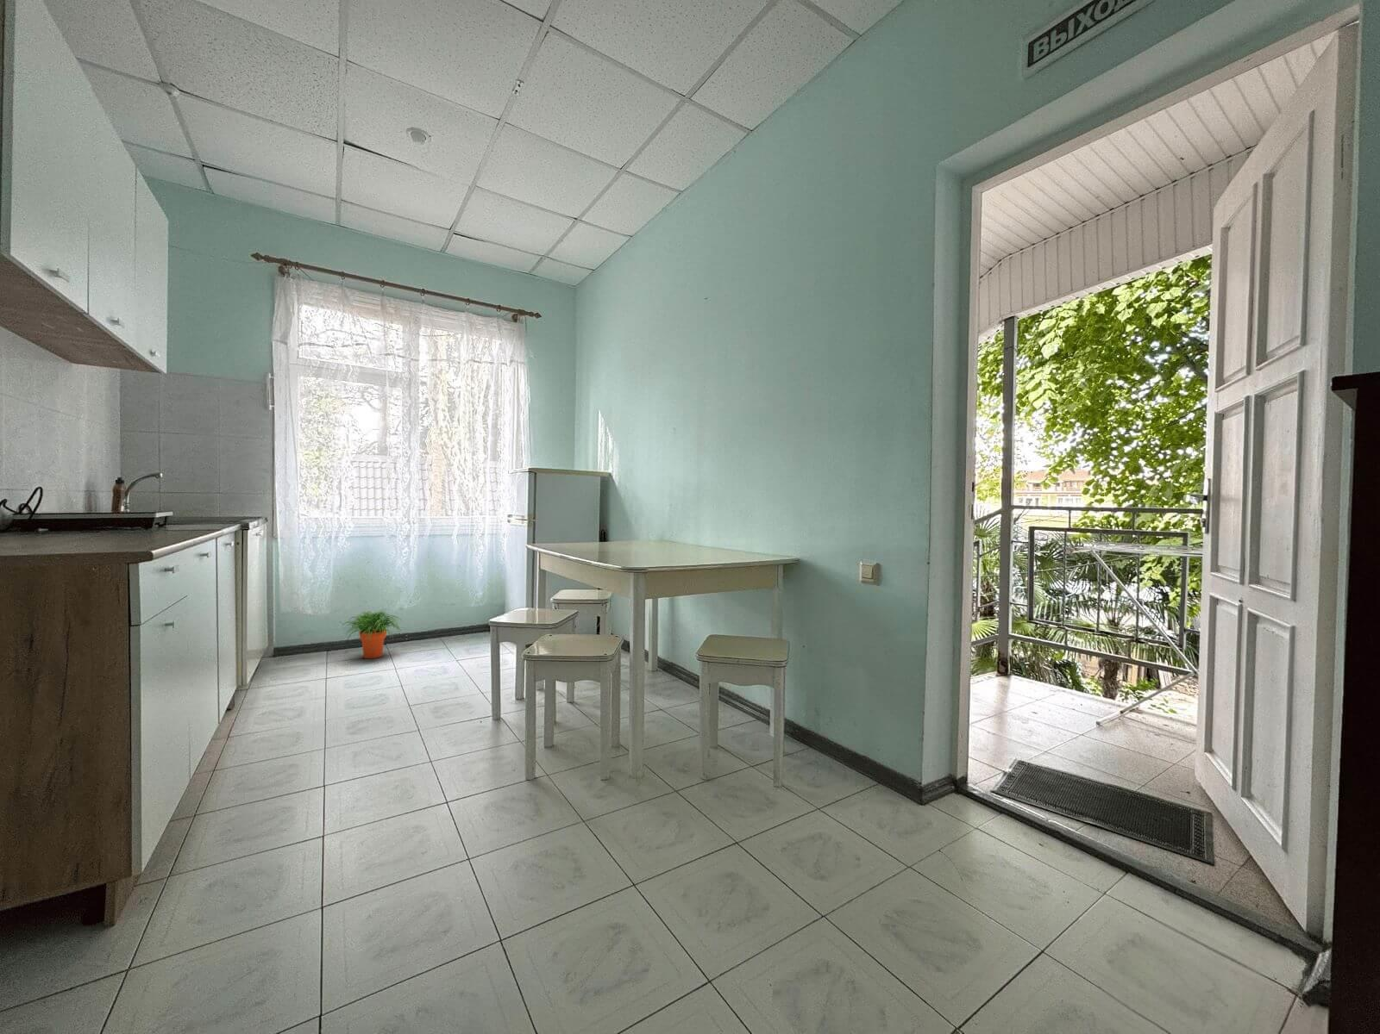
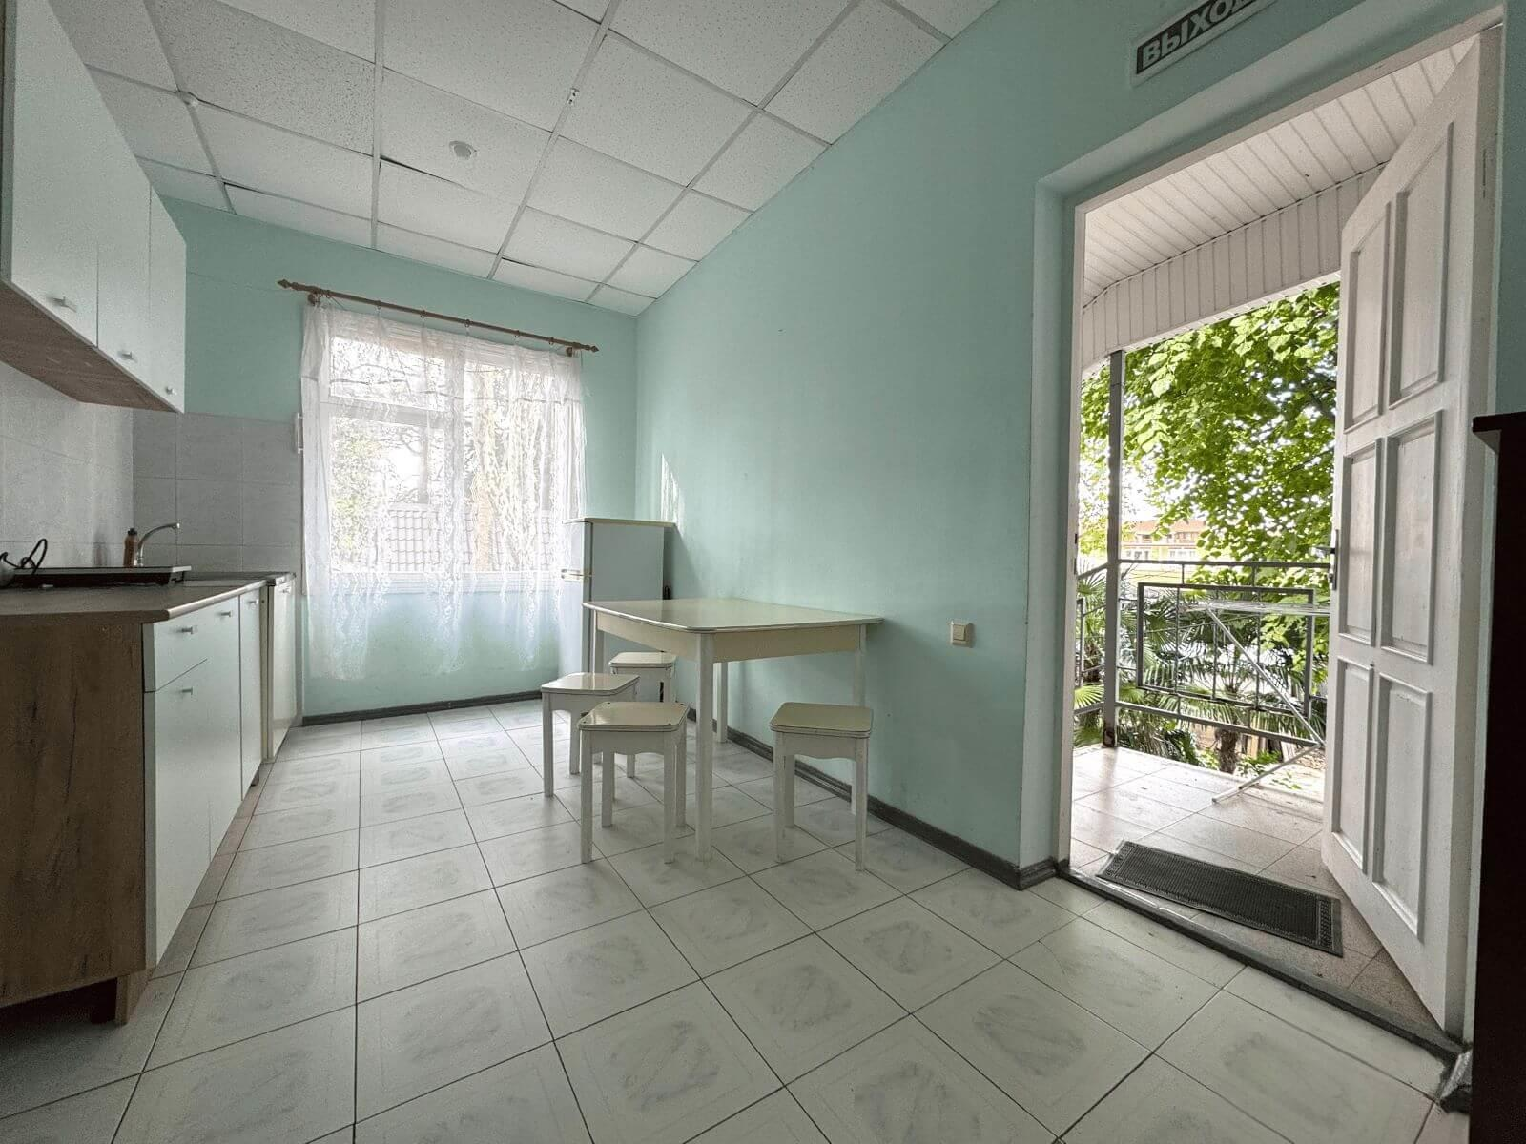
- potted plant [341,609,402,659]
